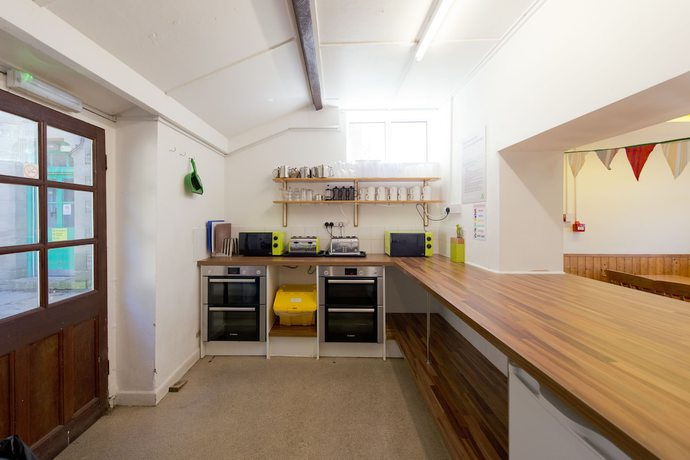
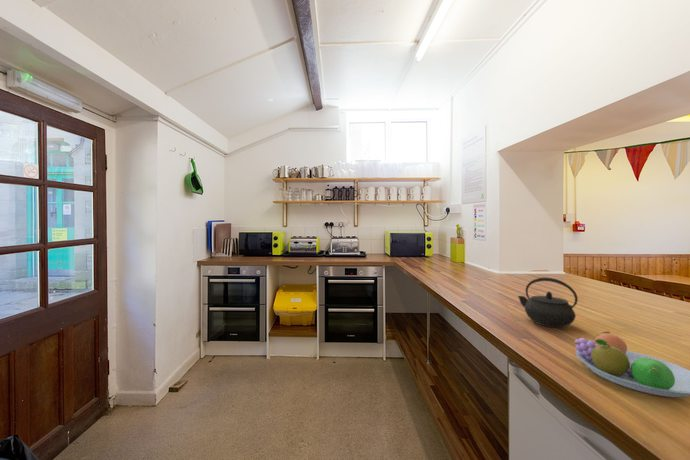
+ kettle [517,277,579,328]
+ fruit bowl [573,331,690,398]
